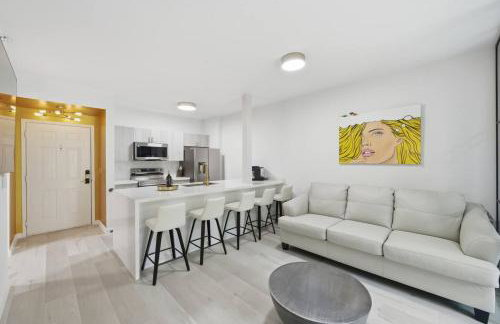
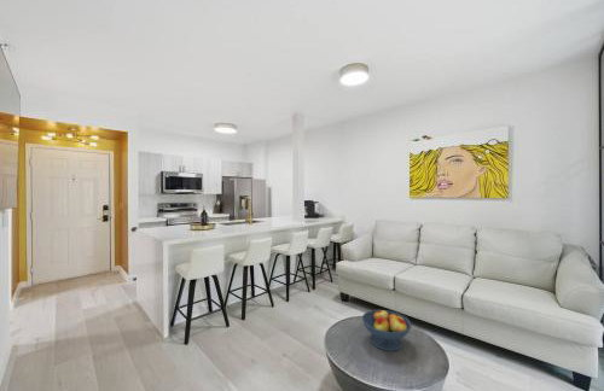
+ fruit bowl [361,309,412,352]
